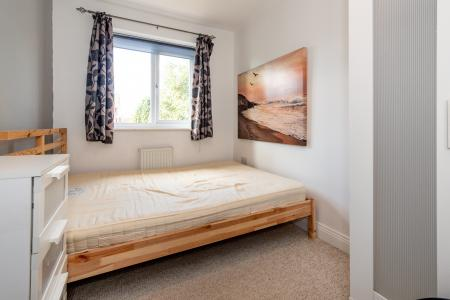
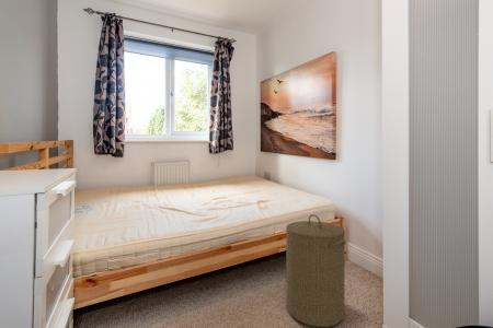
+ laundry hamper [285,213,347,328]
